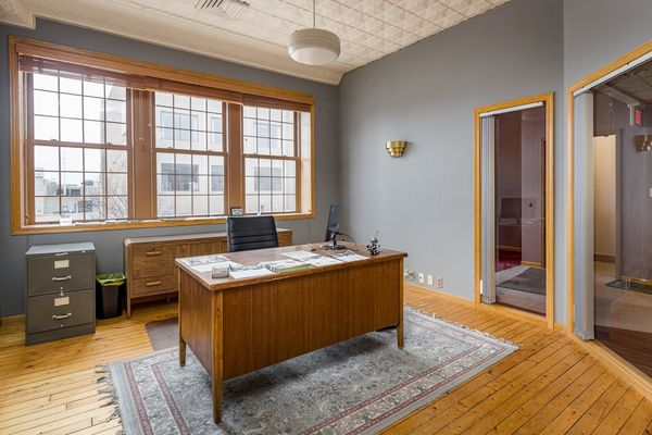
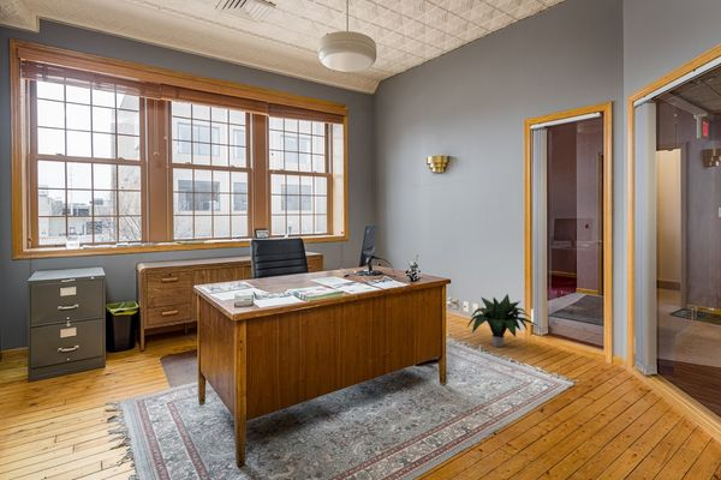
+ potted plant [465,293,537,348]
